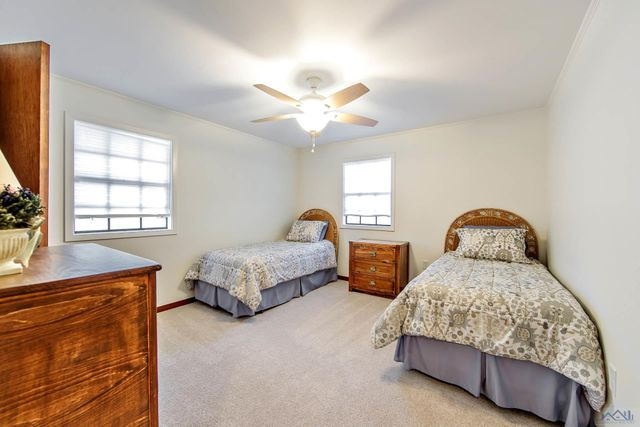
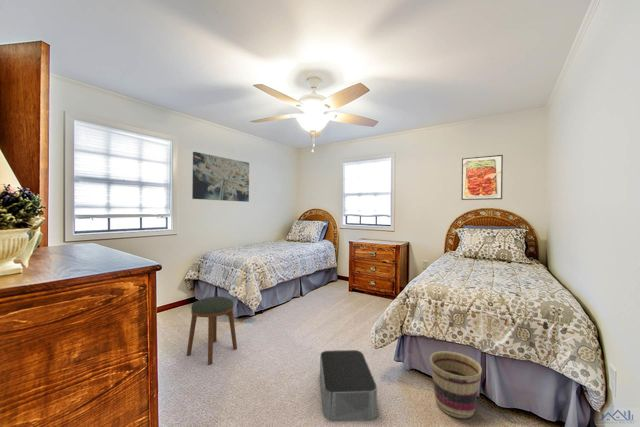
+ storage bin [319,349,378,422]
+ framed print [460,154,504,201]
+ wall art [191,151,250,203]
+ stool [186,296,238,365]
+ basket [429,350,483,419]
